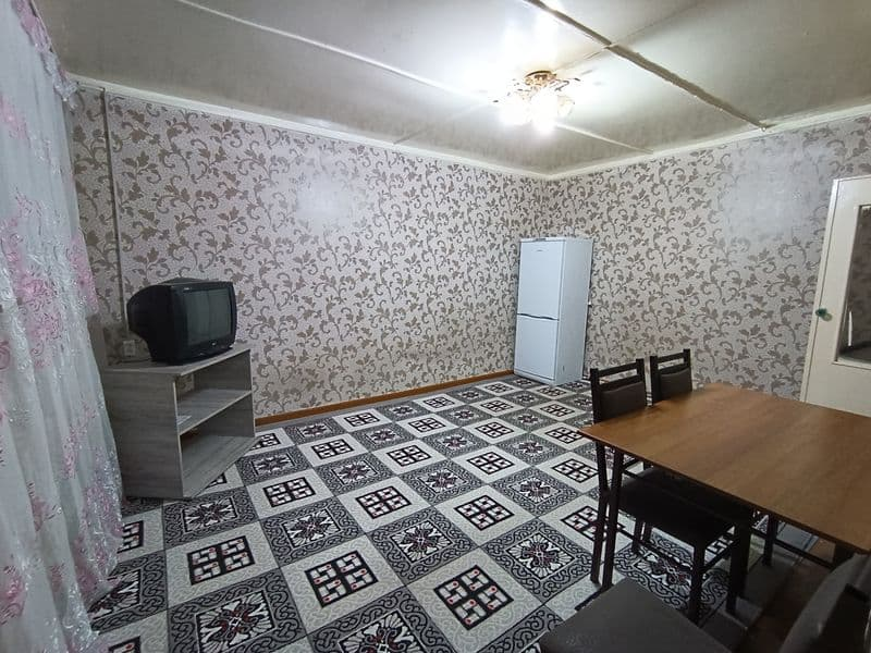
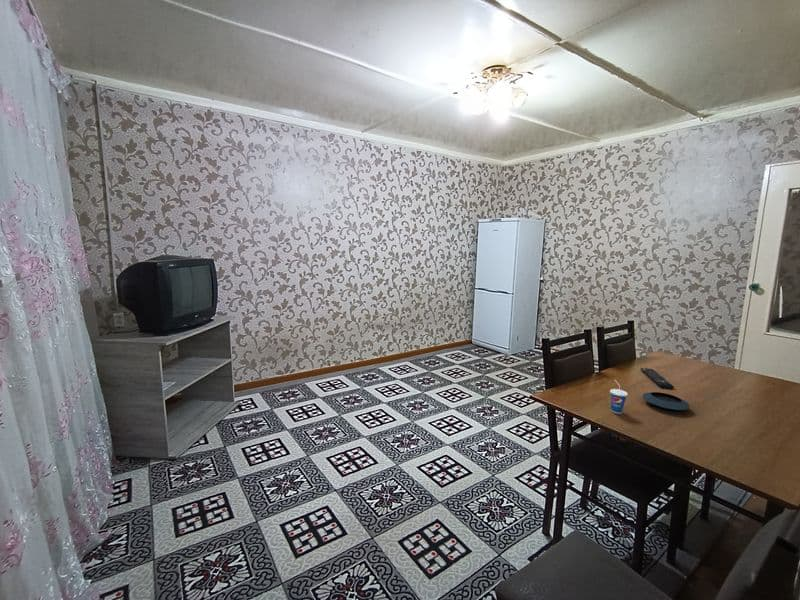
+ remote control [640,367,675,390]
+ cup [609,379,629,414]
+ saucer [642,391,691,411]
